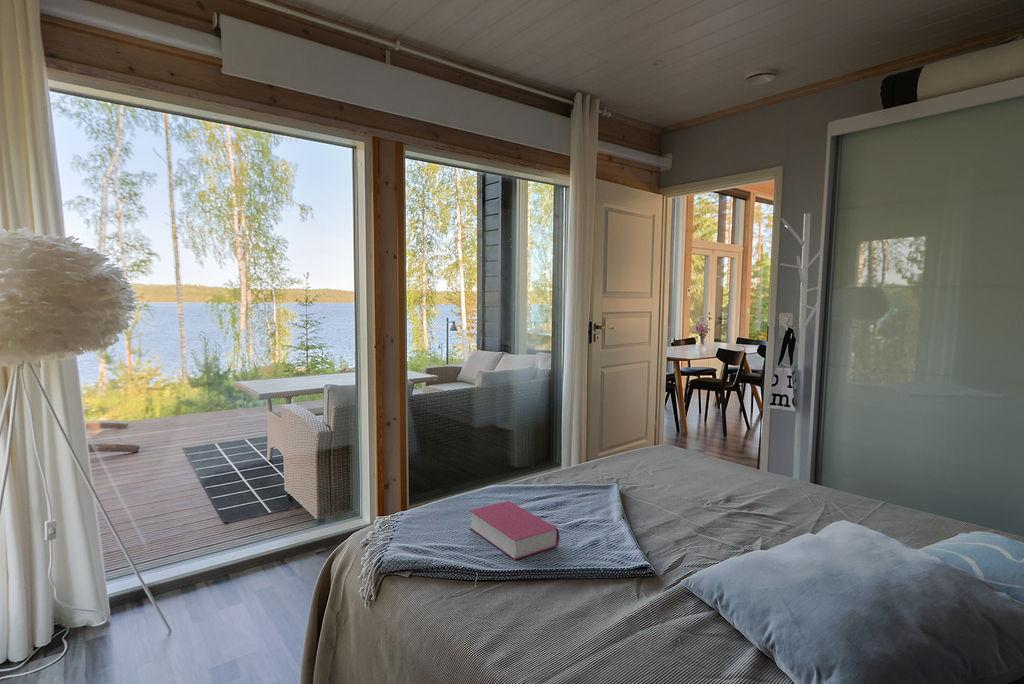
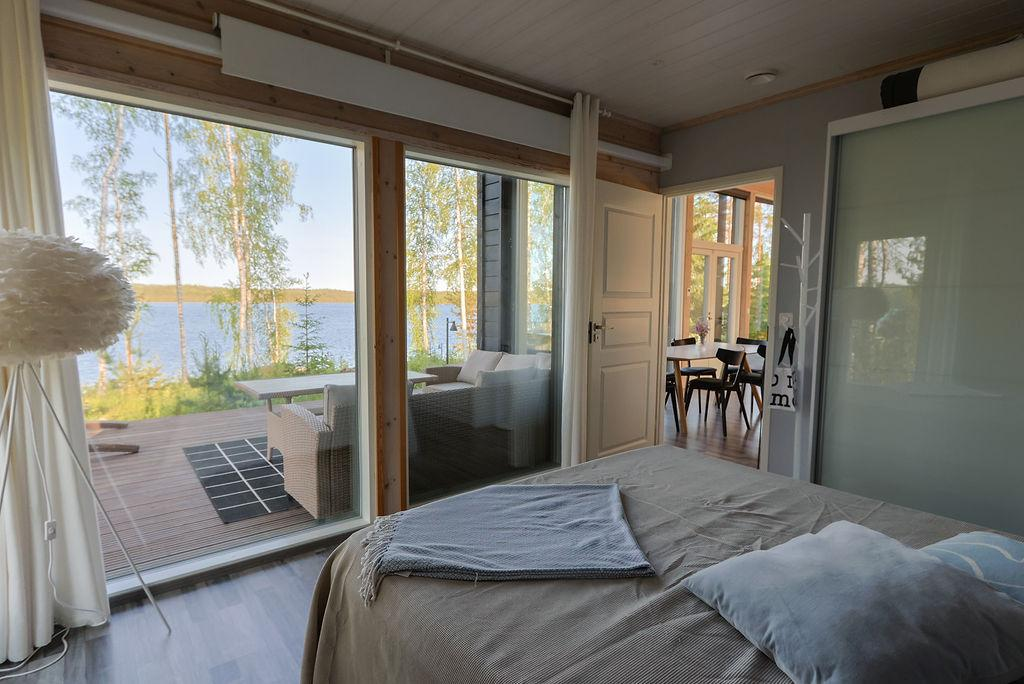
- book [468,500,560,561]
